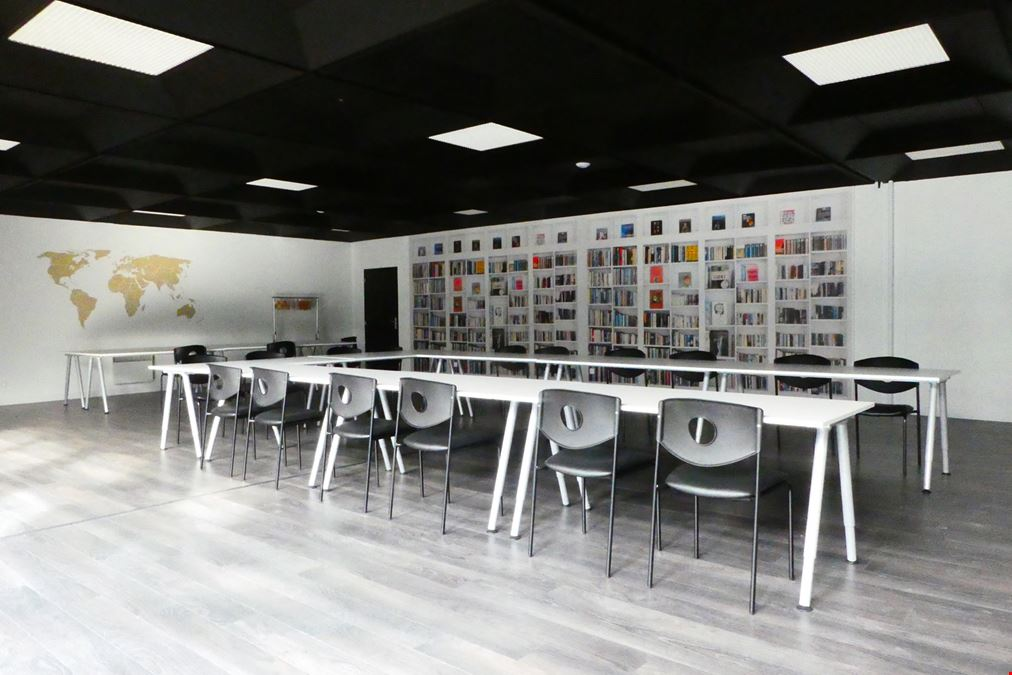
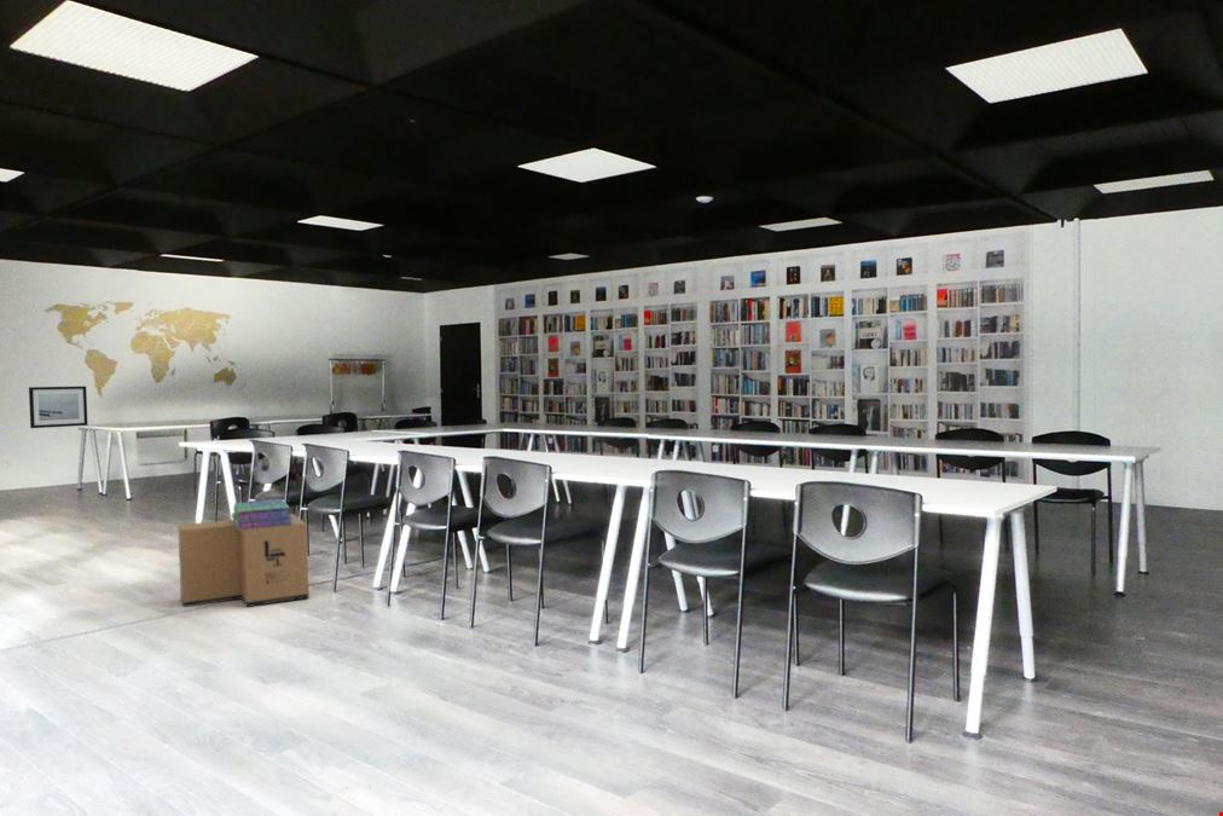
+ stack of books [231,498,292,529]
+ wall art [28,386,89,429]
+ cardboard box [176,513,311,608]
